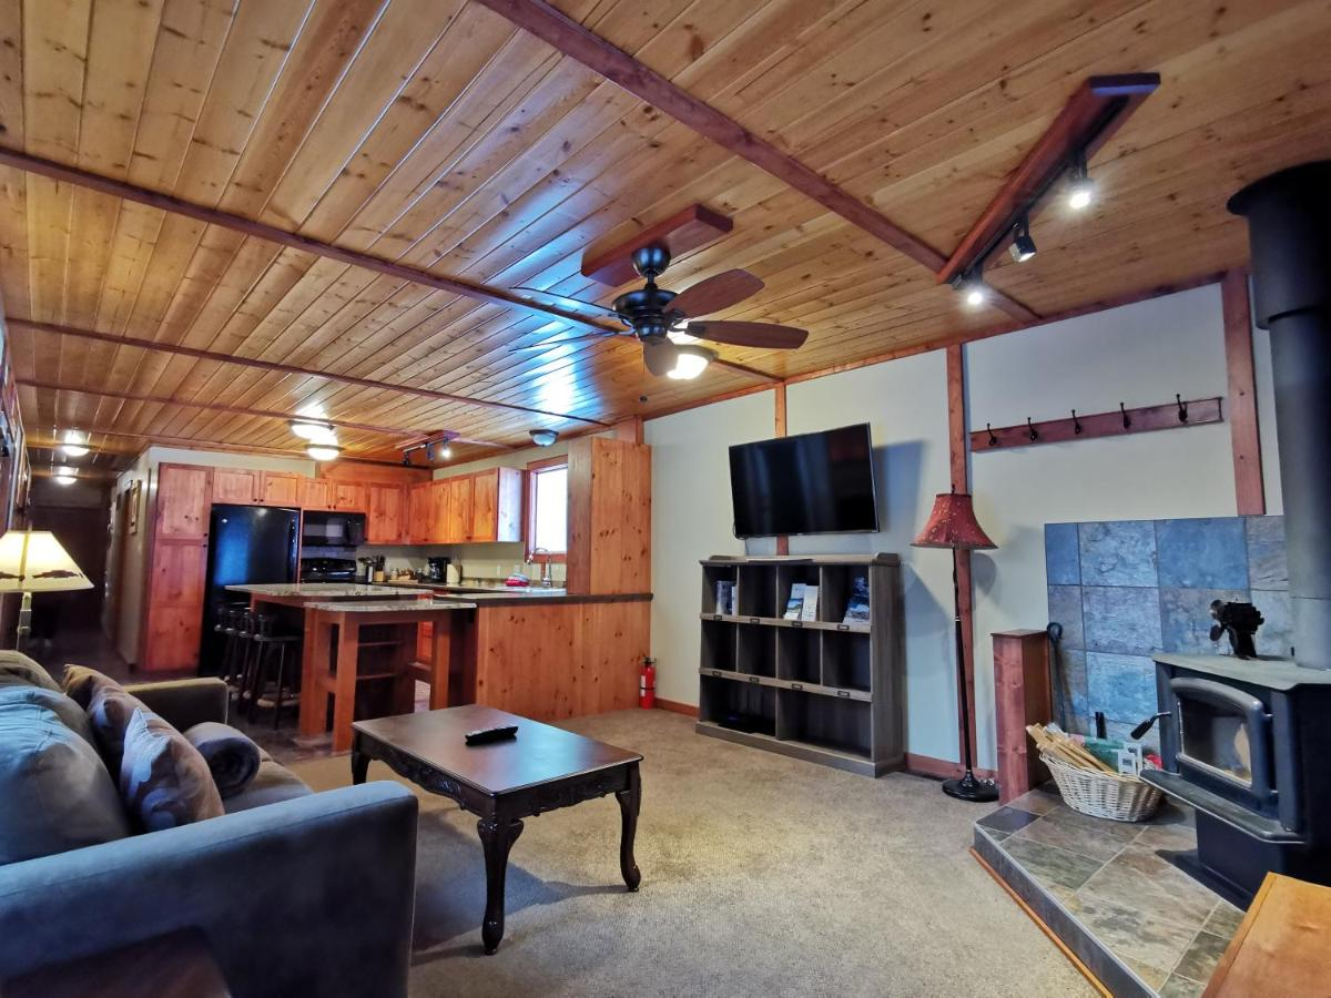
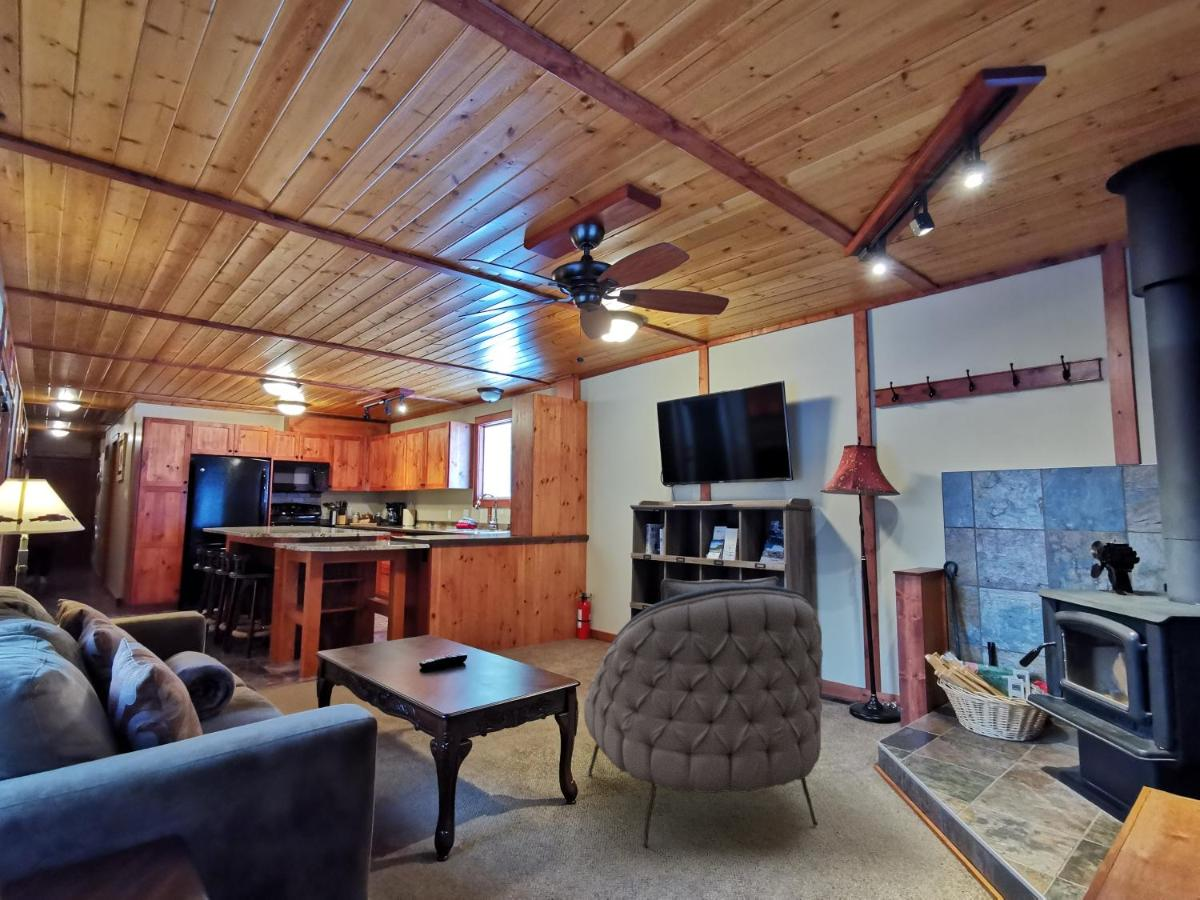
+ armchair [583,576,824,849]
